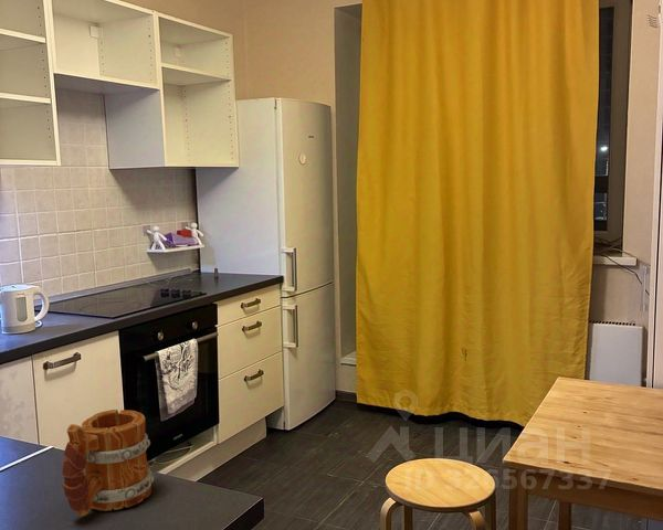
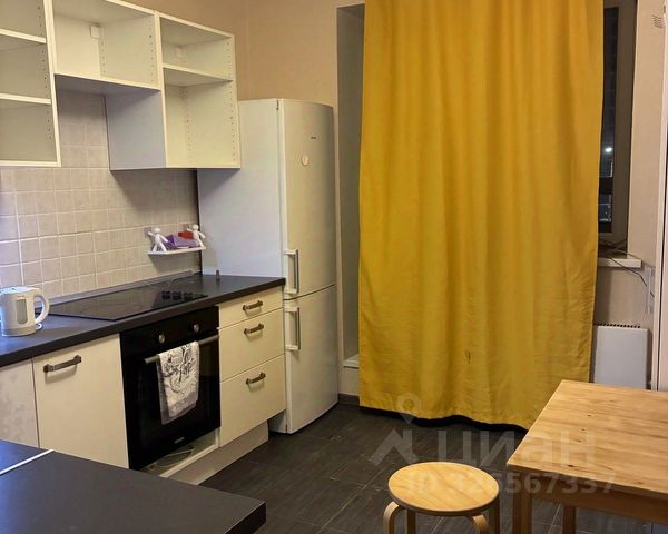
- mug [61,409,155,517]
